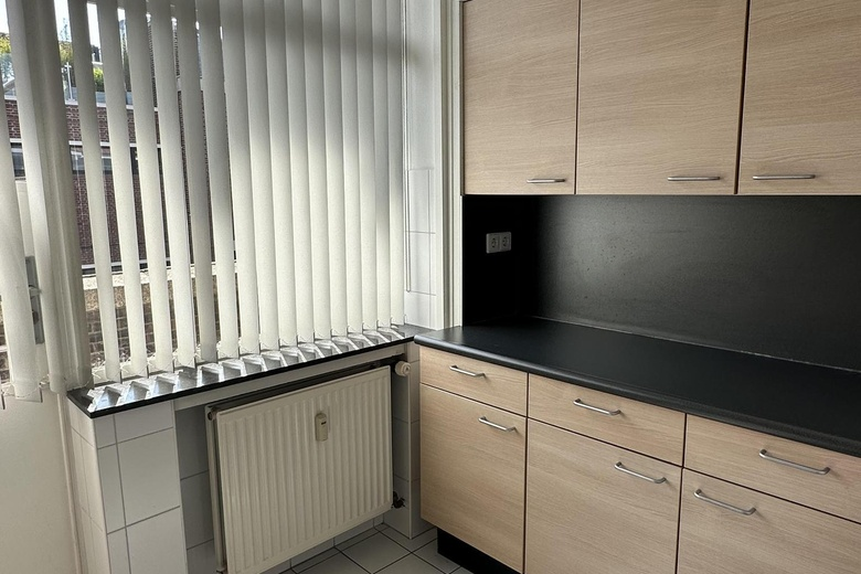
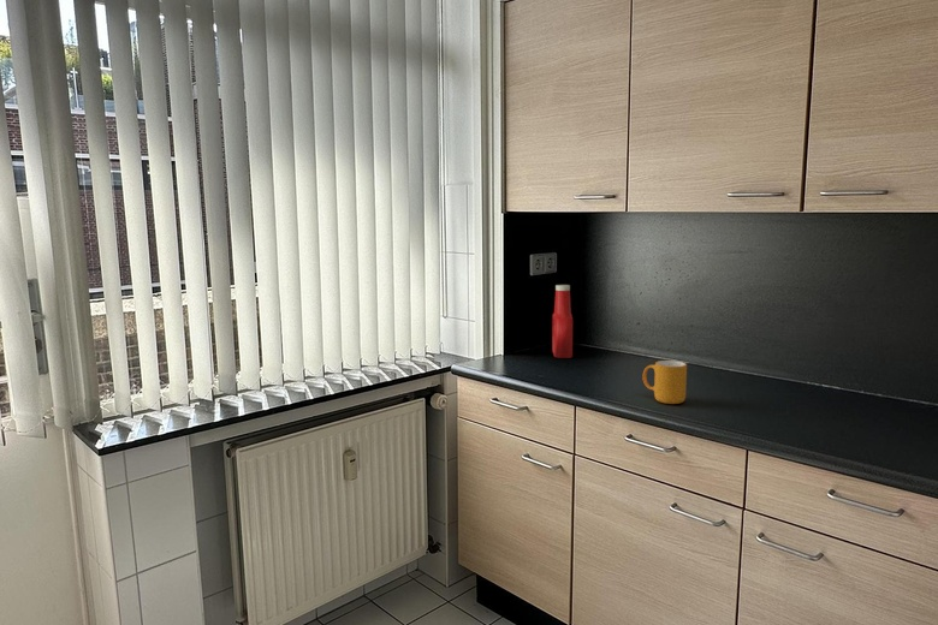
+ mug [641,359,688,405]
+ soap bottle [551,284,574,359]
